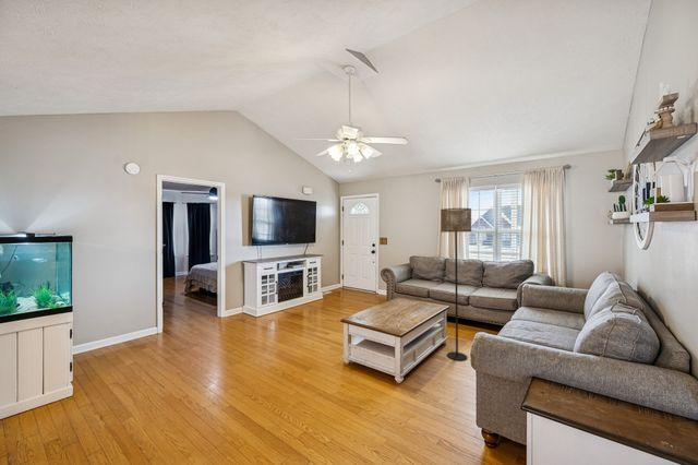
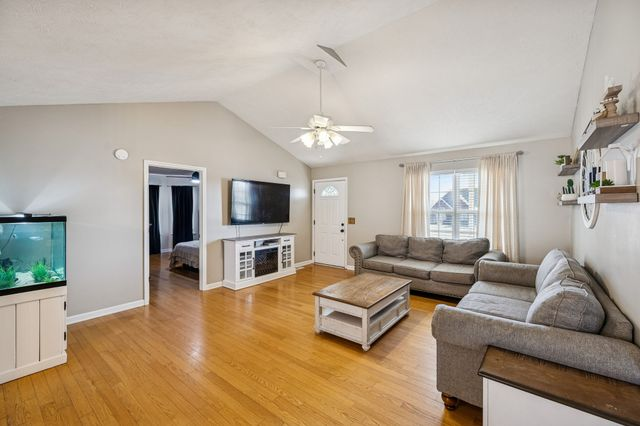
- floor lamp [440,207,472,361]
